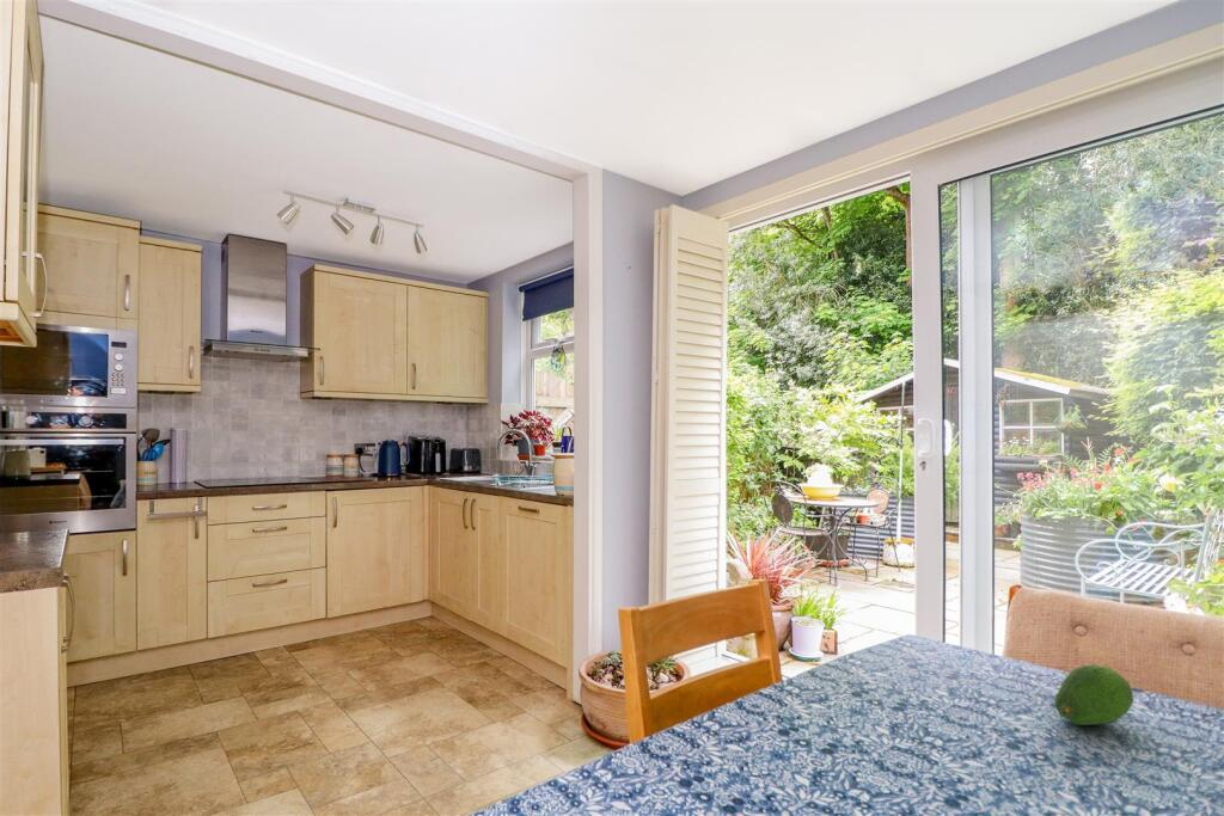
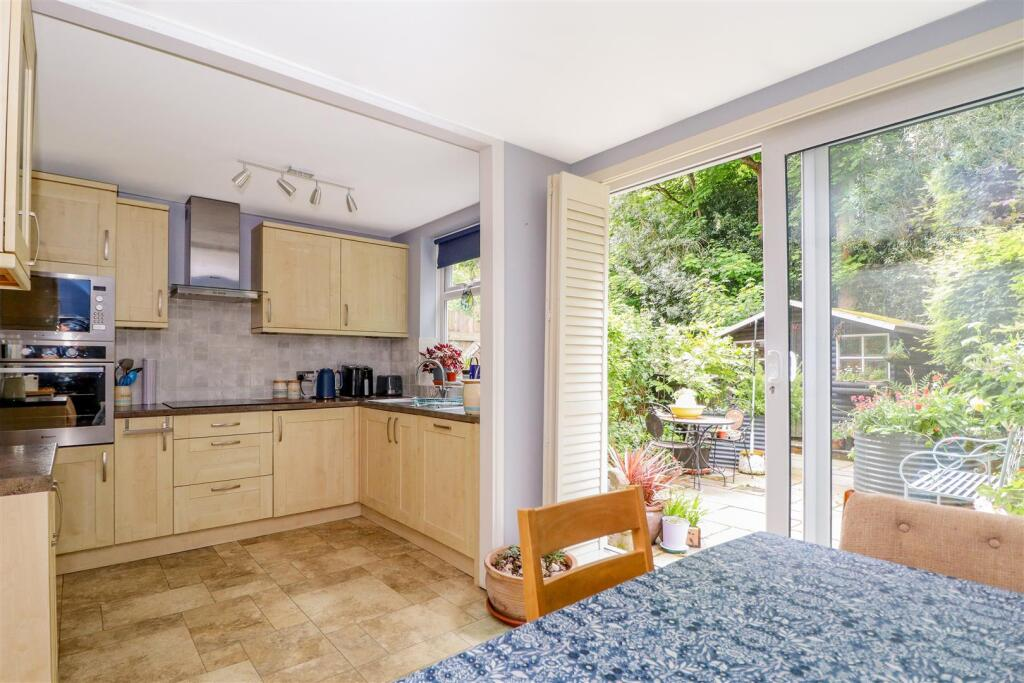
- fruit [1053,663,1134,726]
